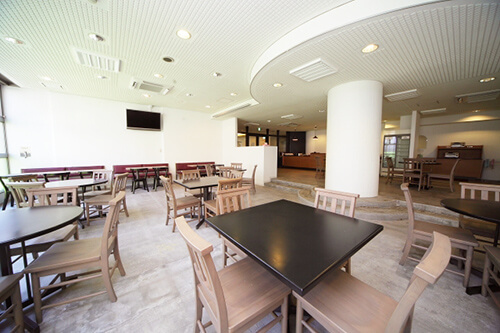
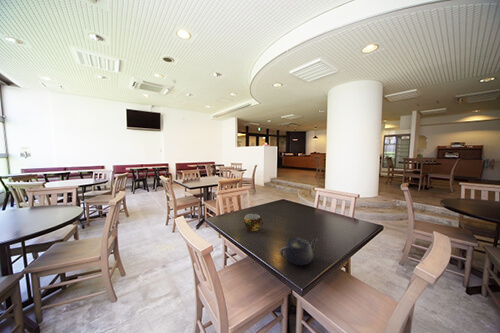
+ cup [243,213,265,232]
+ teapot [279,237,319,267]
